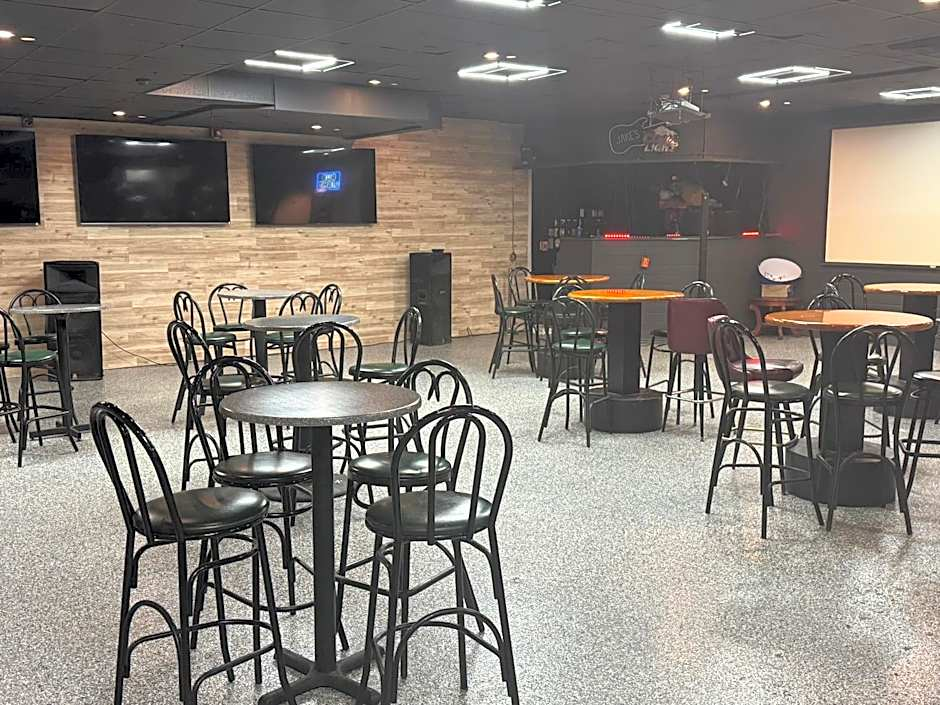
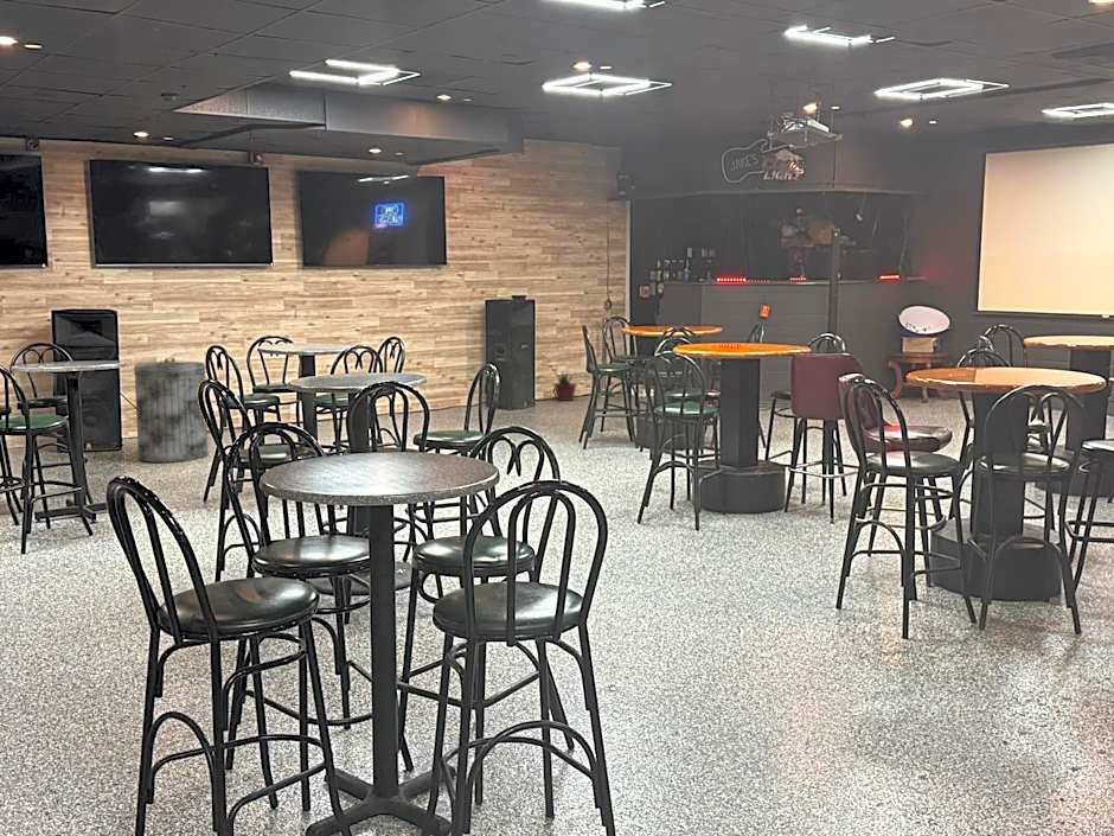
+ trash can [133,357,210,464]
+ potted plant [548,370,580,402]
